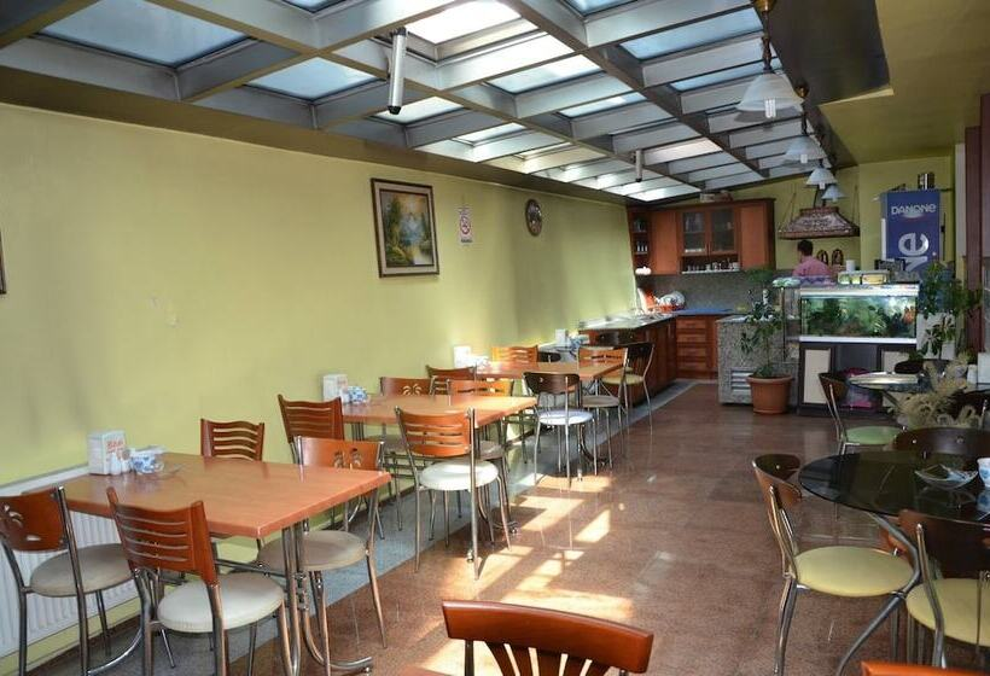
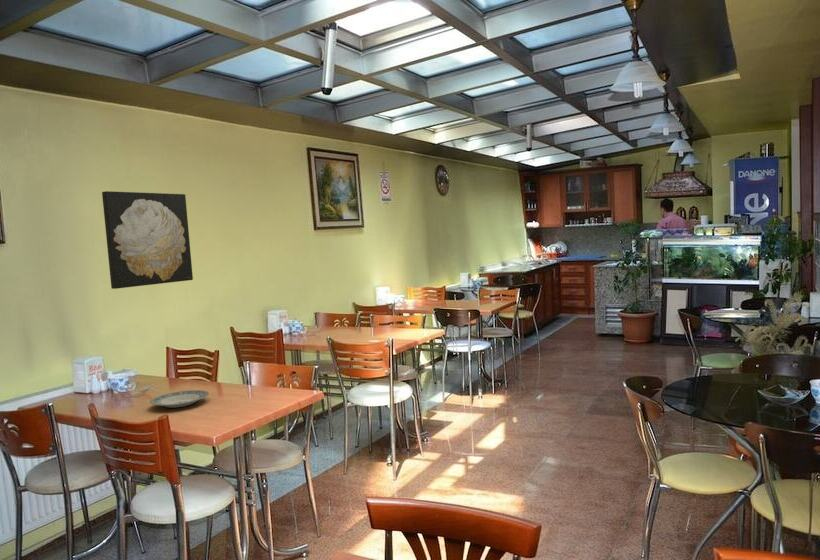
+ wall art [101,190,194,290]
+ plate [149,389,210,409]
